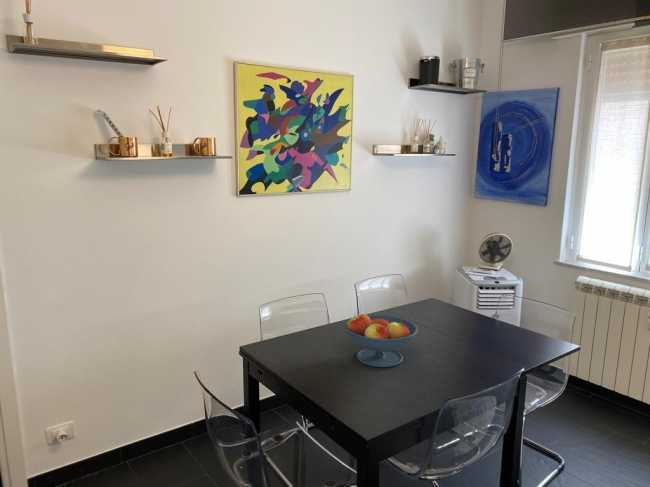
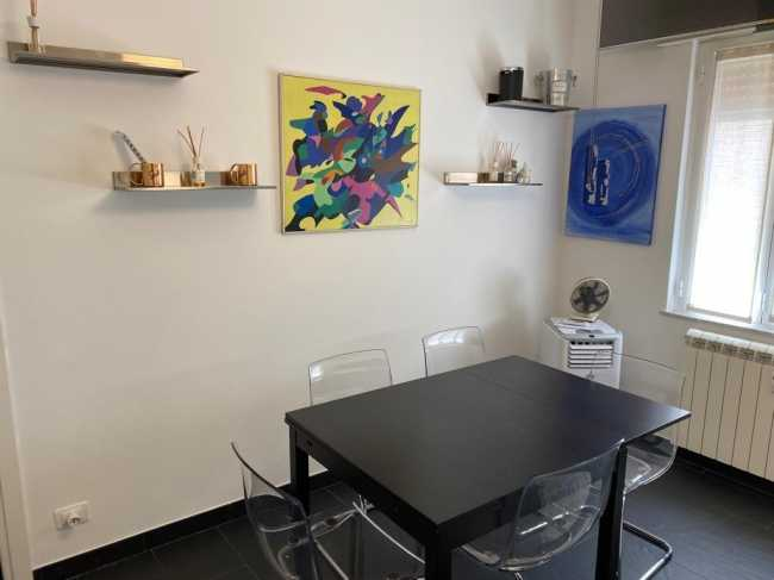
- fruit bowl [344,313,419,368]
